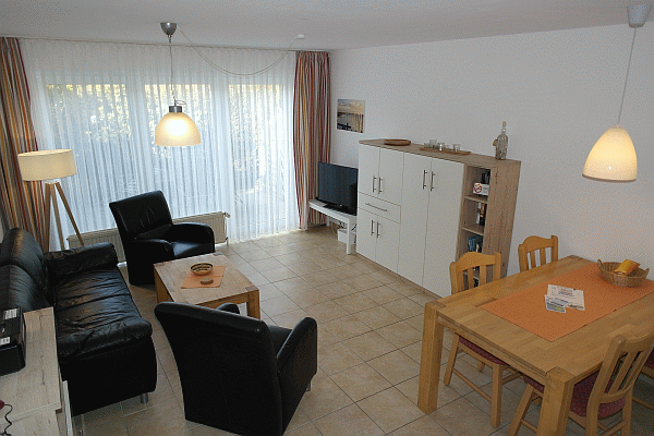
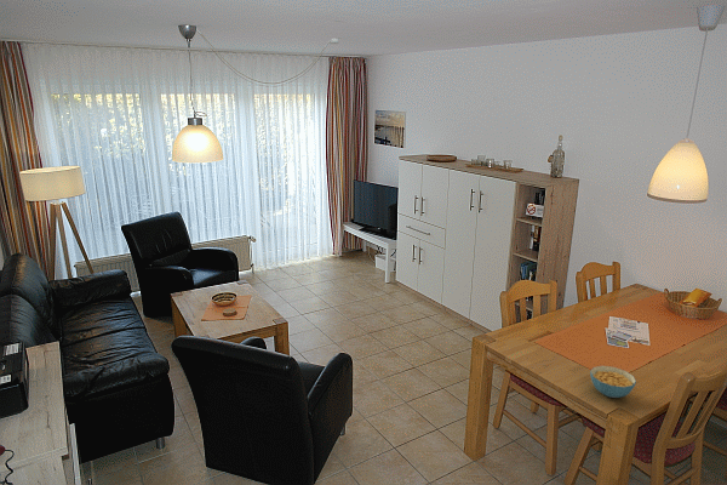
+ cereal bowl [589,365,637,399]
